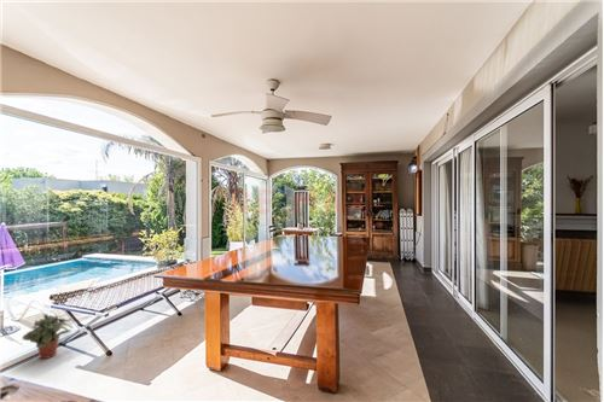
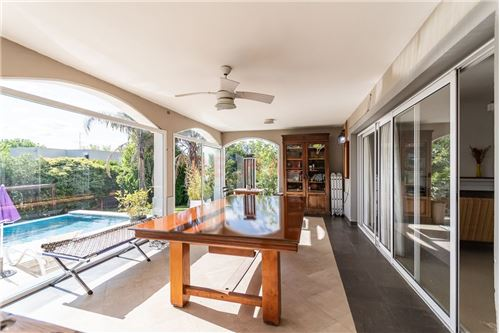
- potted plant [22,313,75,360]
